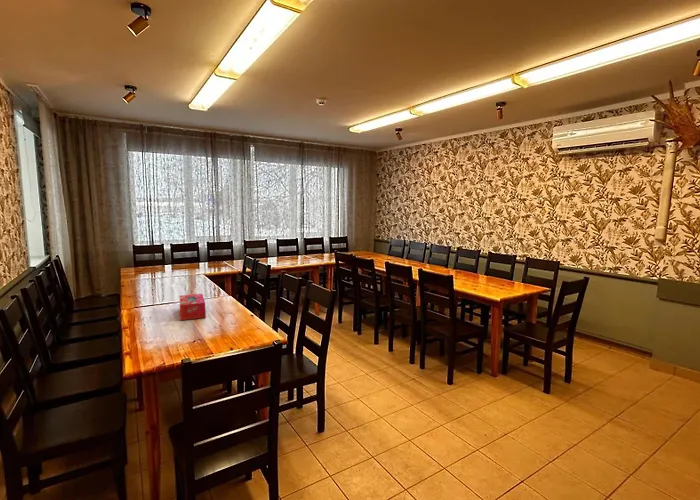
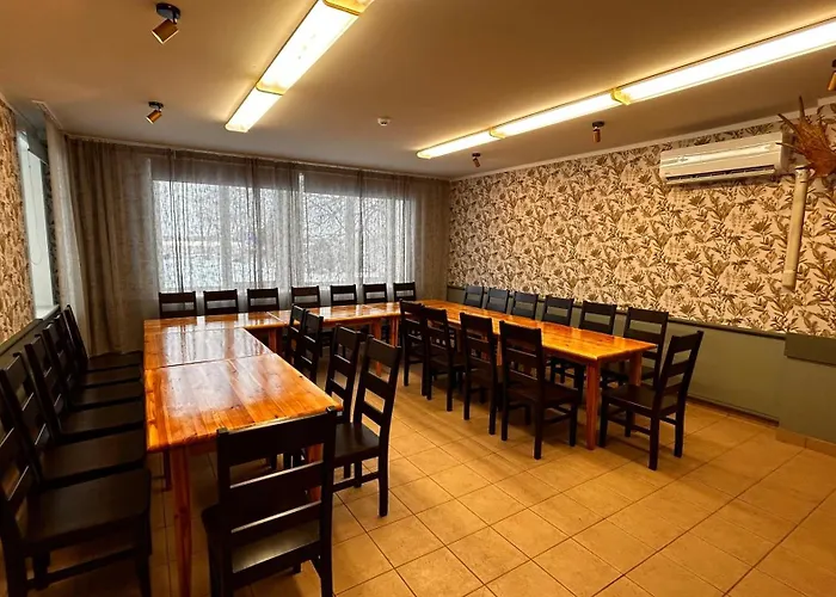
- tissue box [179,293,207,321]
